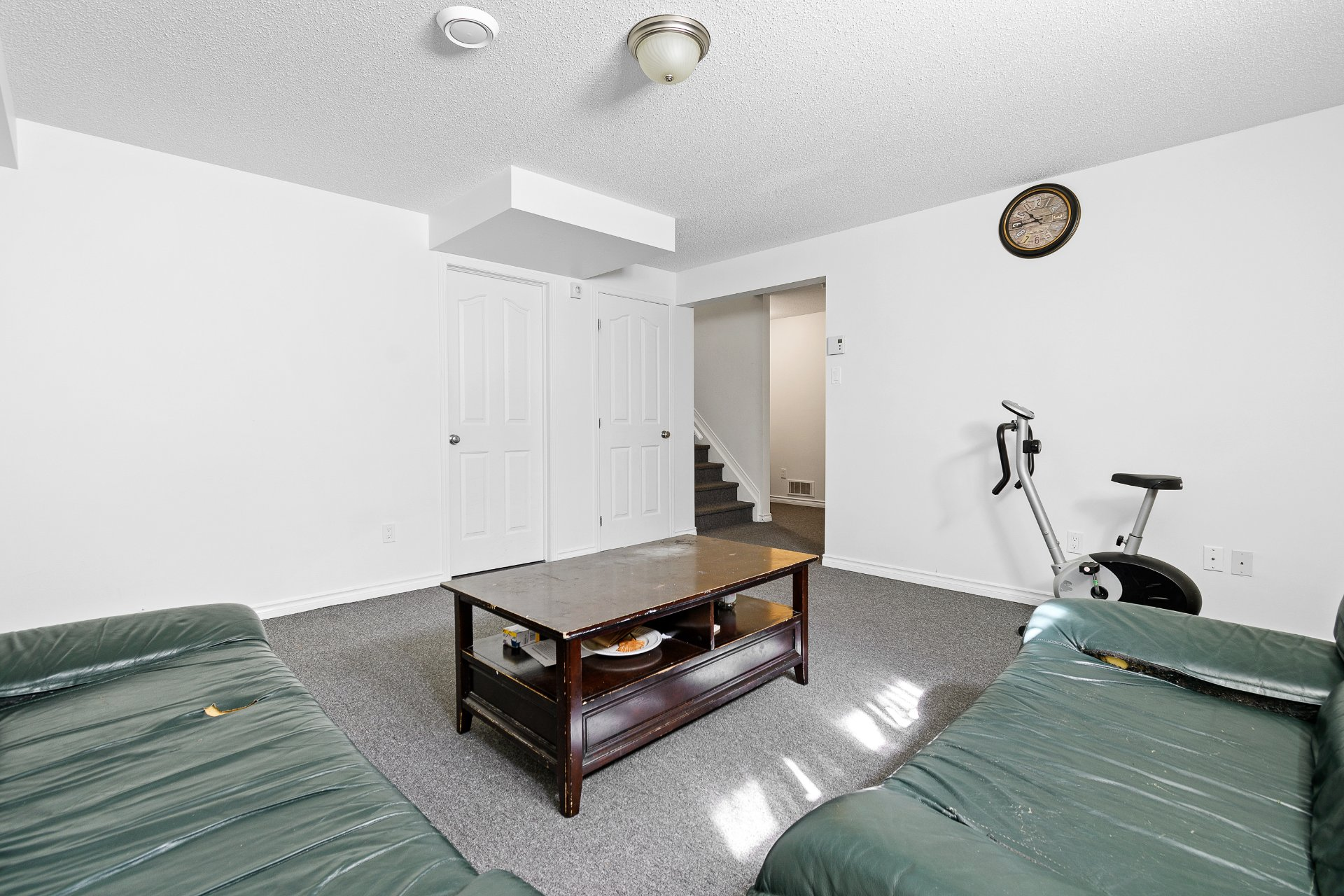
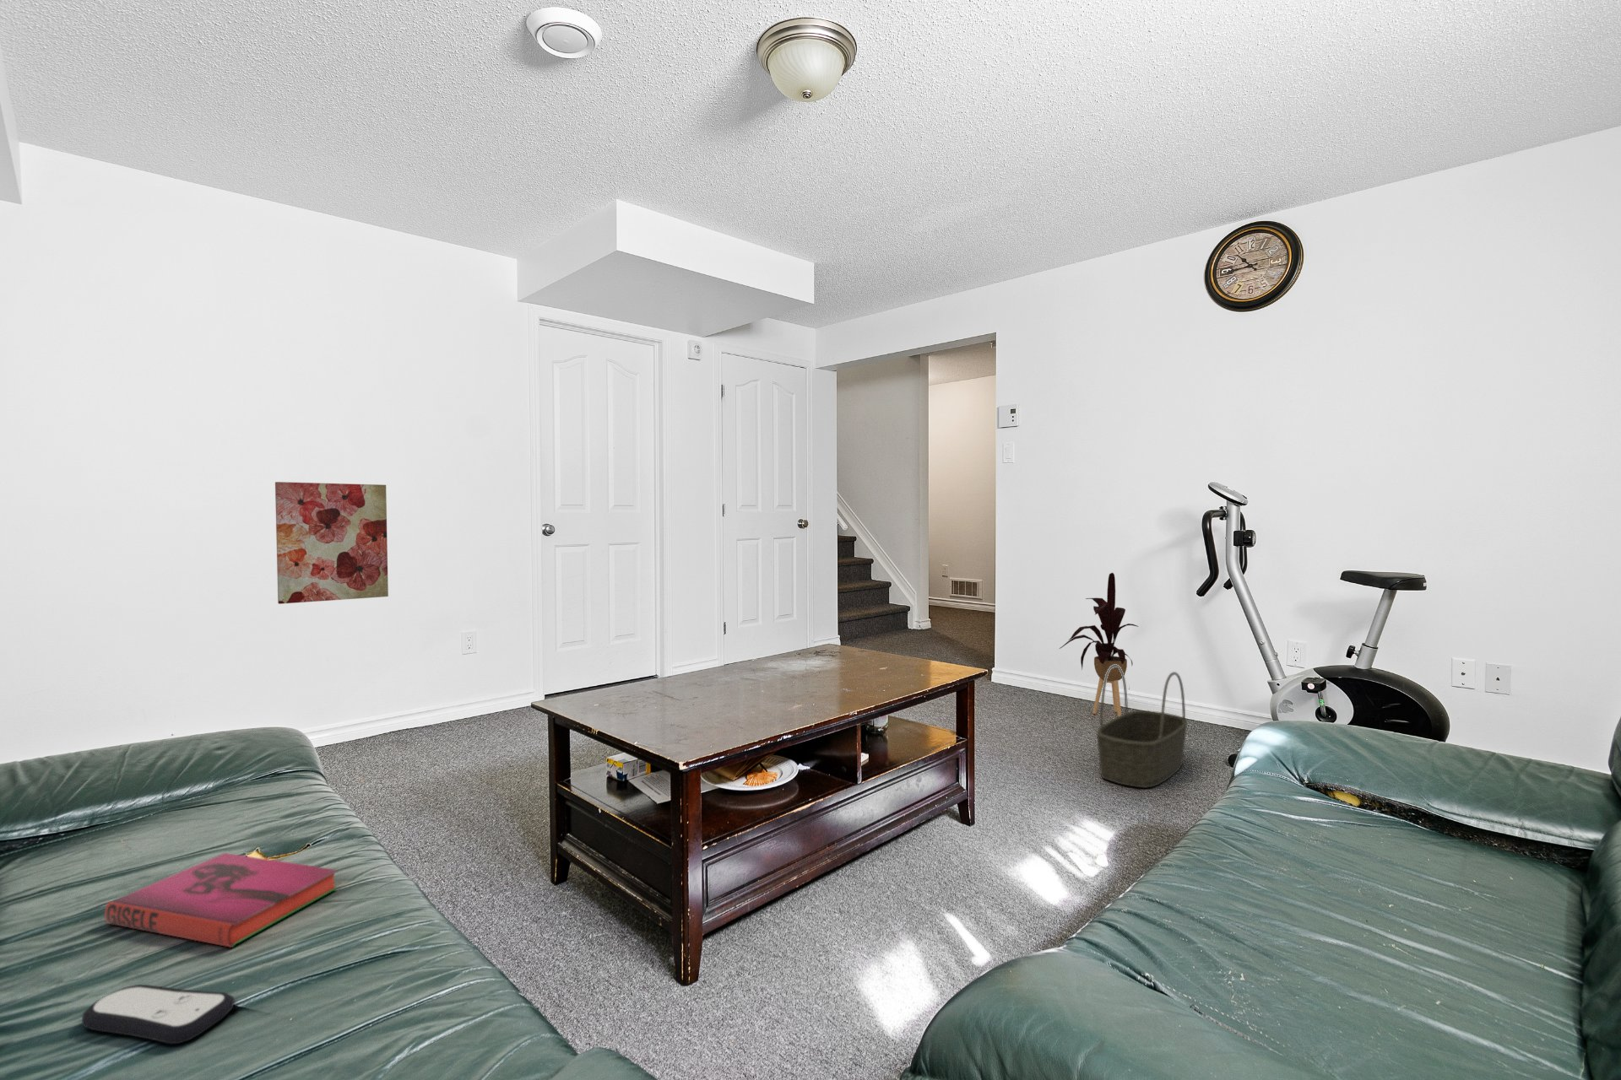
+ hardback book [104,852,339,949]
+ house plant [1059,573,1139,717]
+ basket [1096,664,1188,788]
+ remote control [81,984,235,1045]
+ wall art [275,481,390,605]
